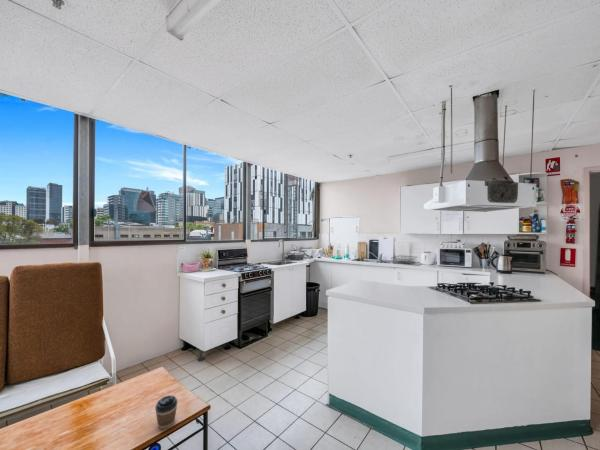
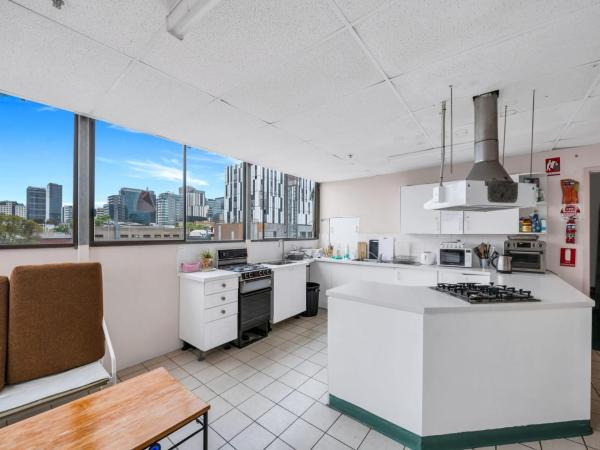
- coffee cup [154,394,178,430]
